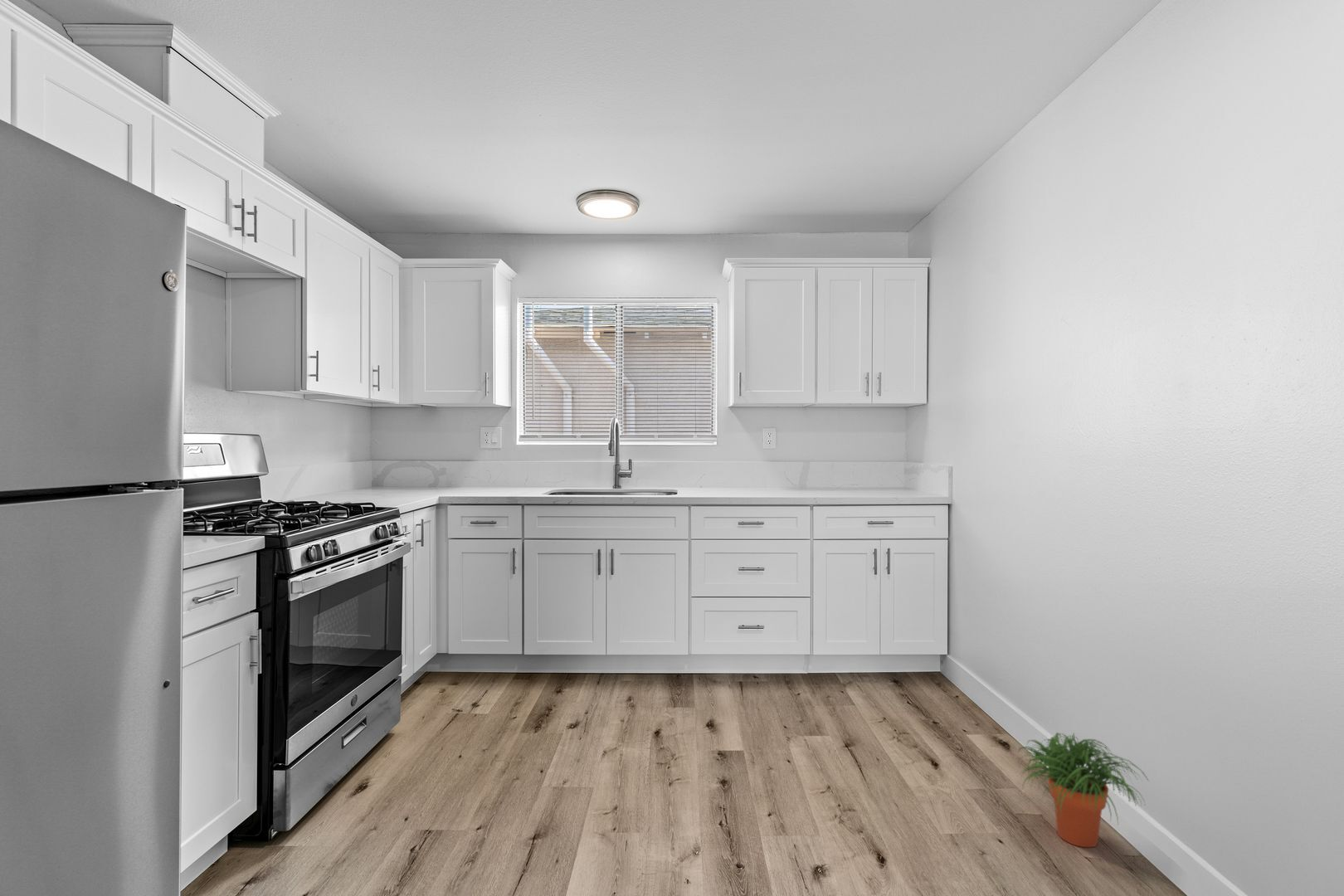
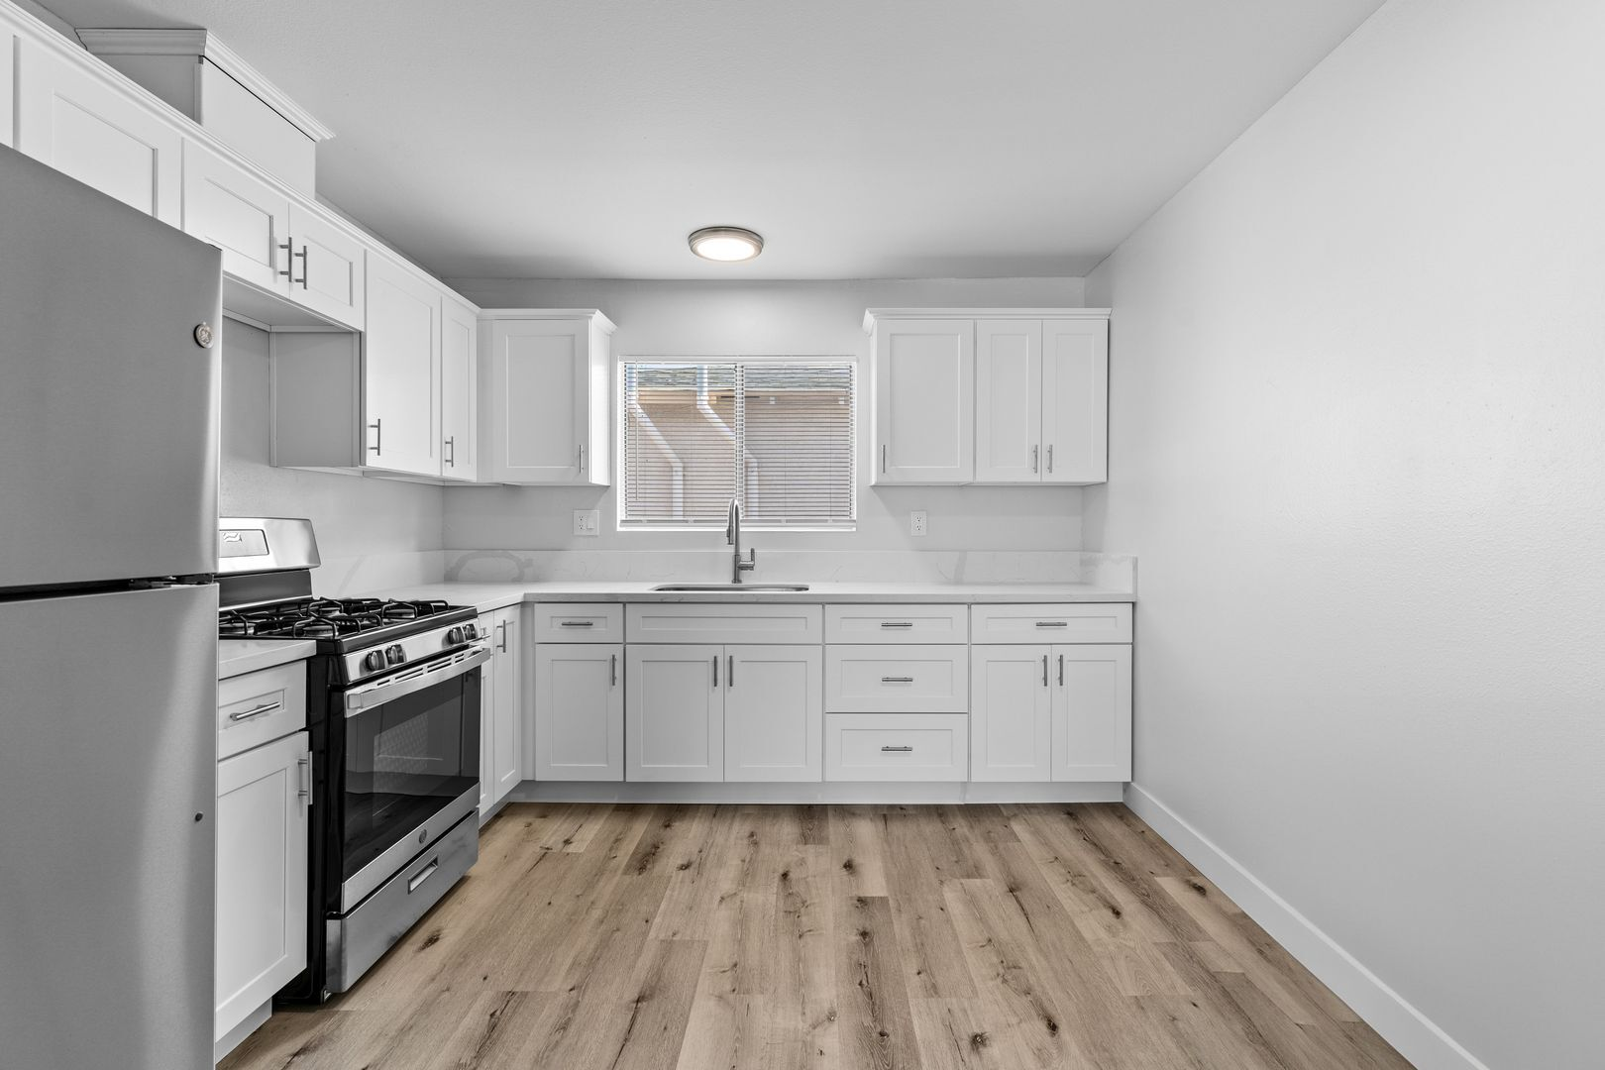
- potted plant [1017,732,1150,849]
